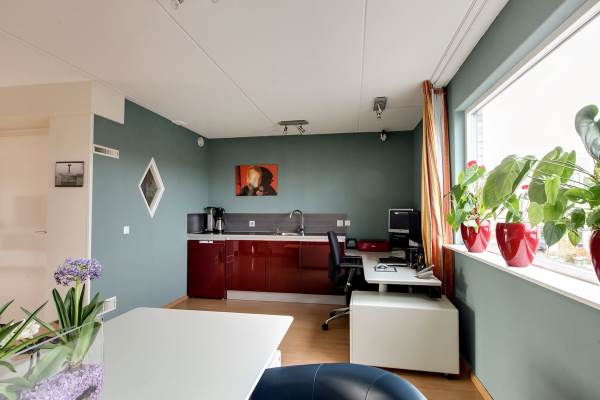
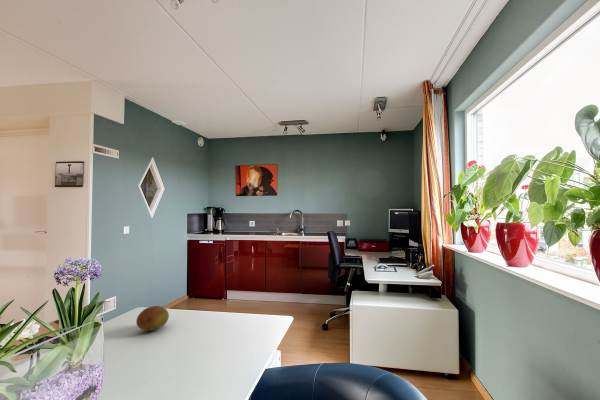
+ fruit [135,305,170,332]
